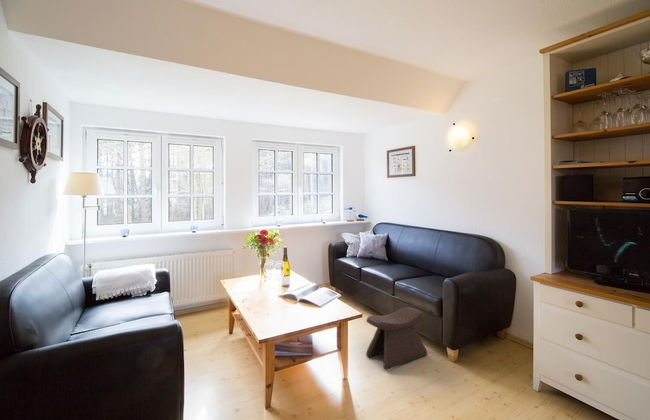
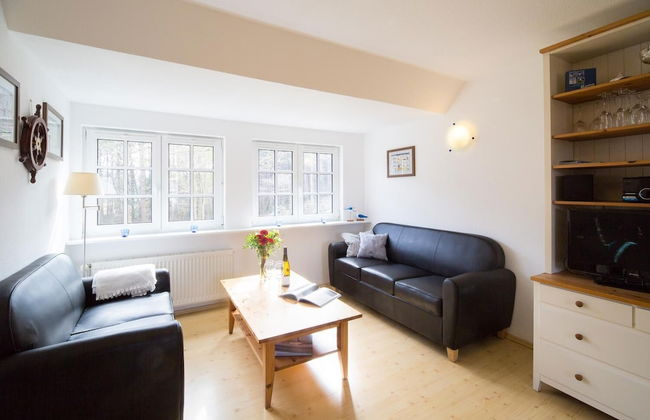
- stool [365,306,428,371]
